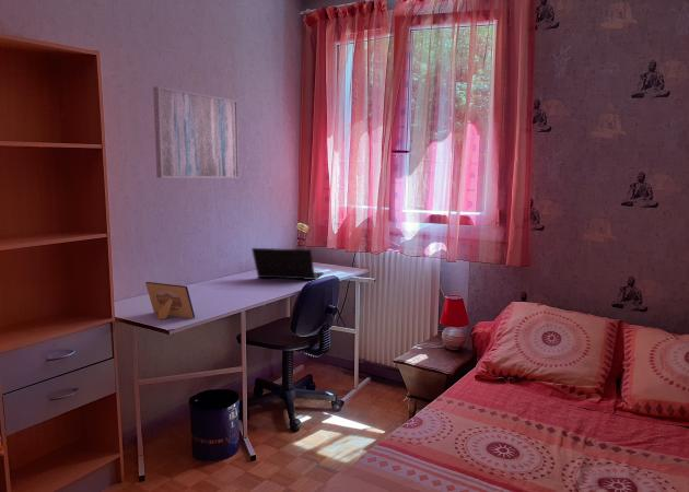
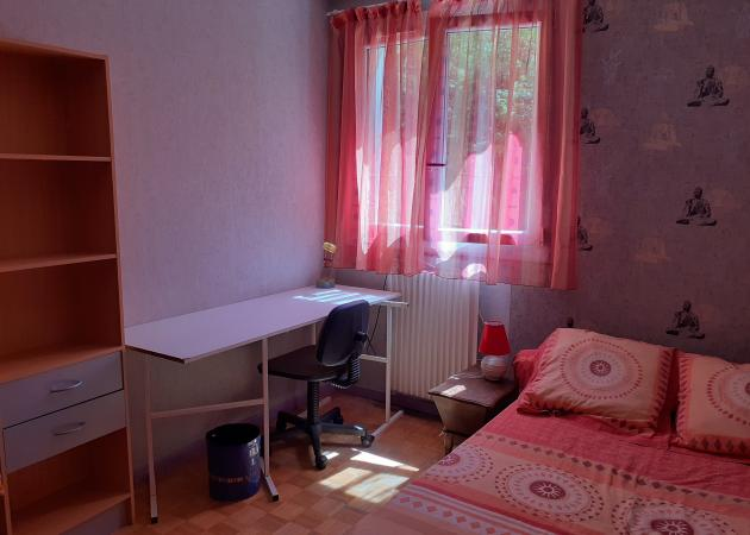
- picture frame [144,281,196,320]
- laptop [250,247,325,281]
- wall art [152,85,240,179]
